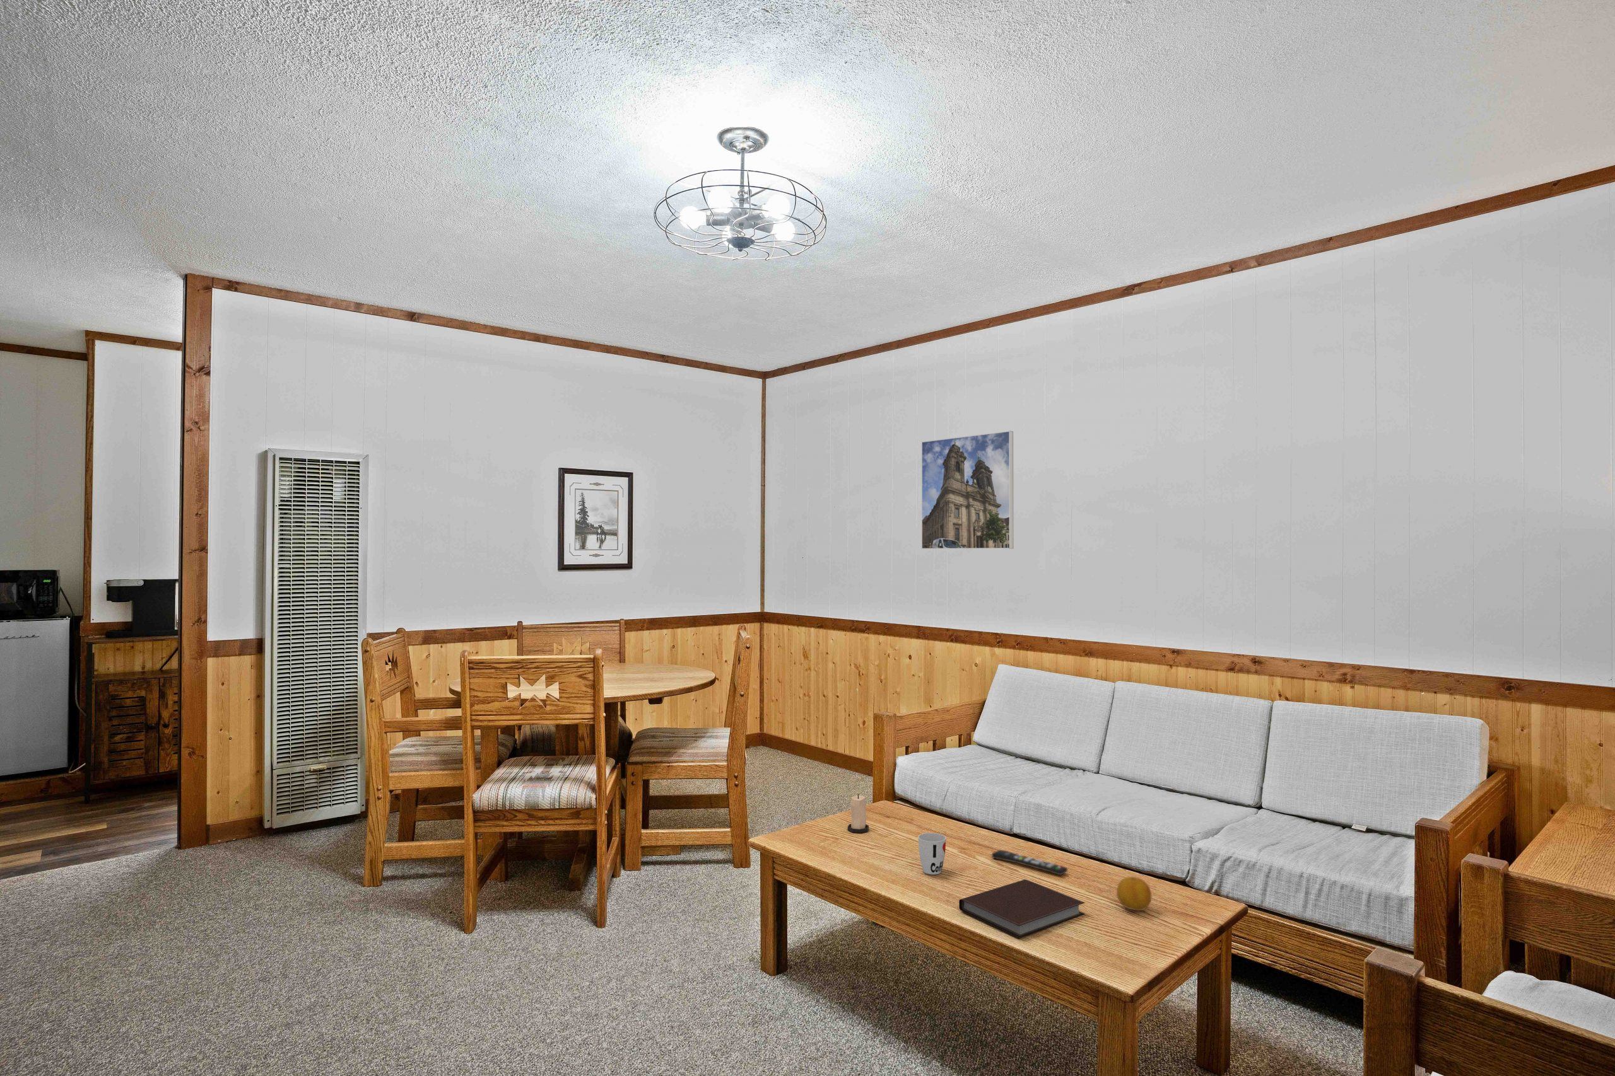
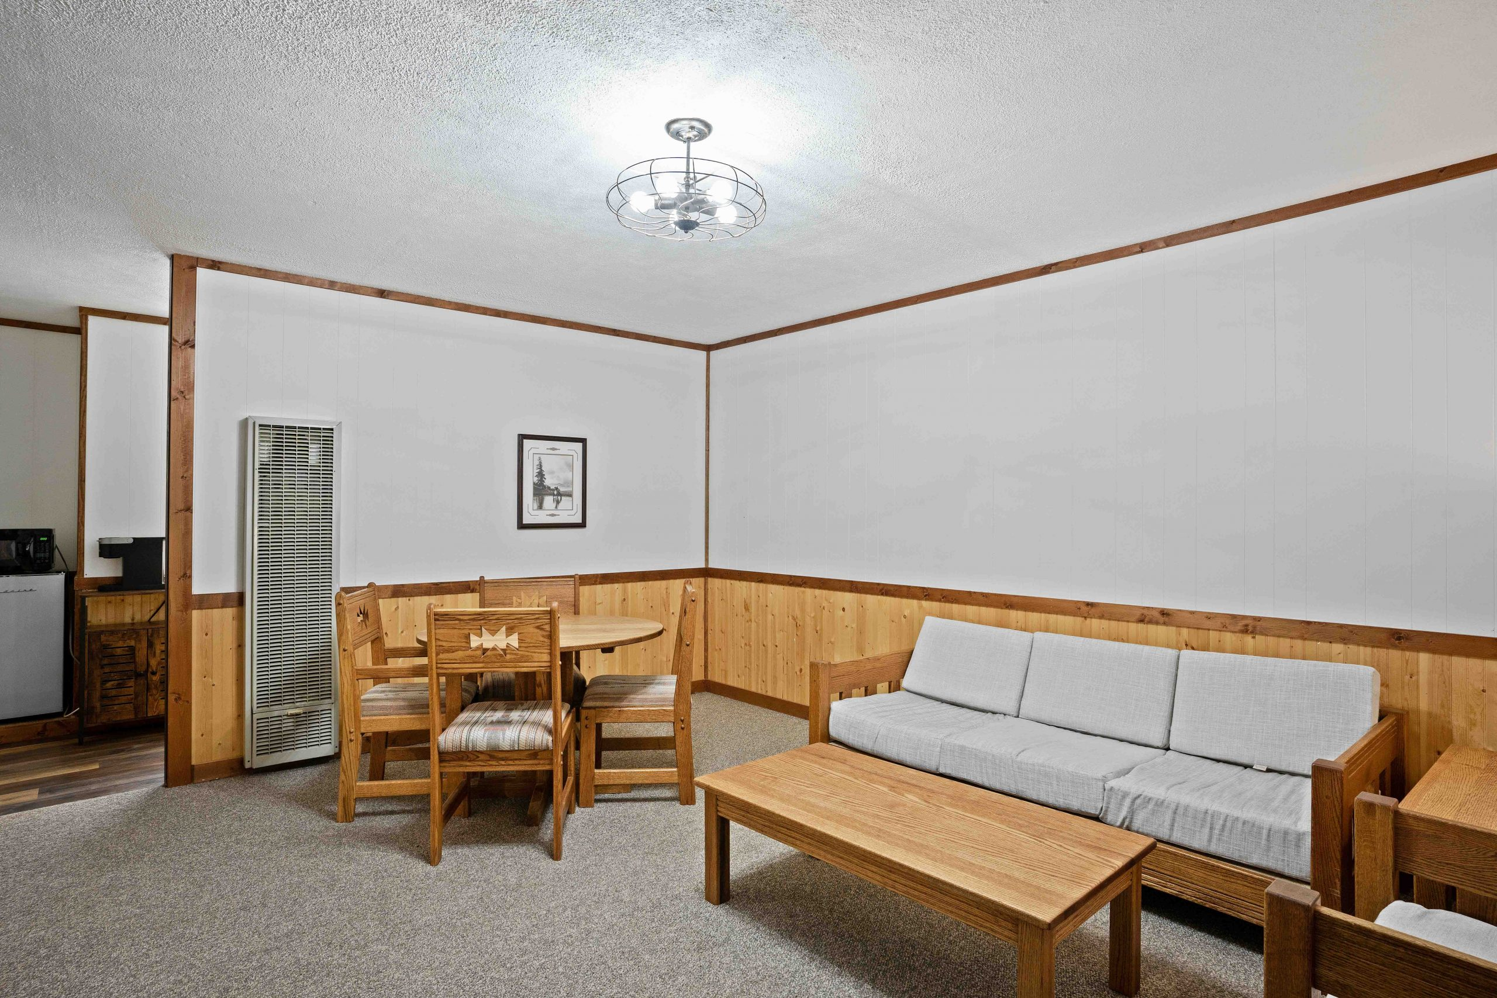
- notebook [958,879,1085,939]
- remote control [990,849,1068,875]
- fruit [1116,877,1152,911]
- cup [918,832,946,875]
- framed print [920,431,1014,550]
- candle [847,794,869,833]
